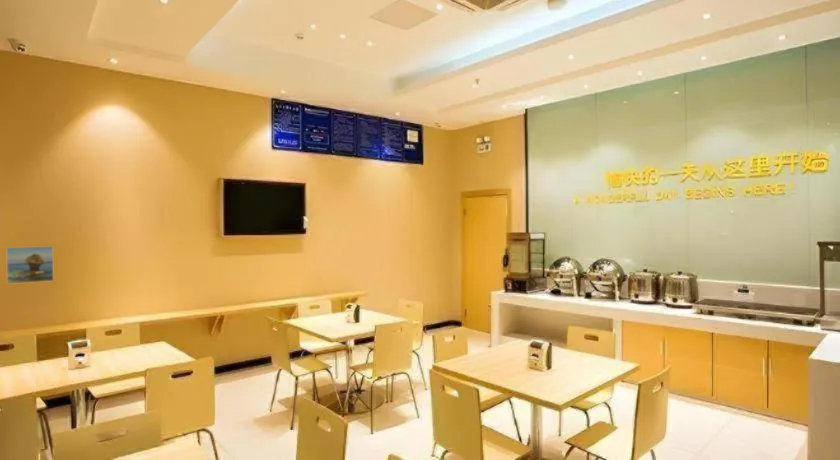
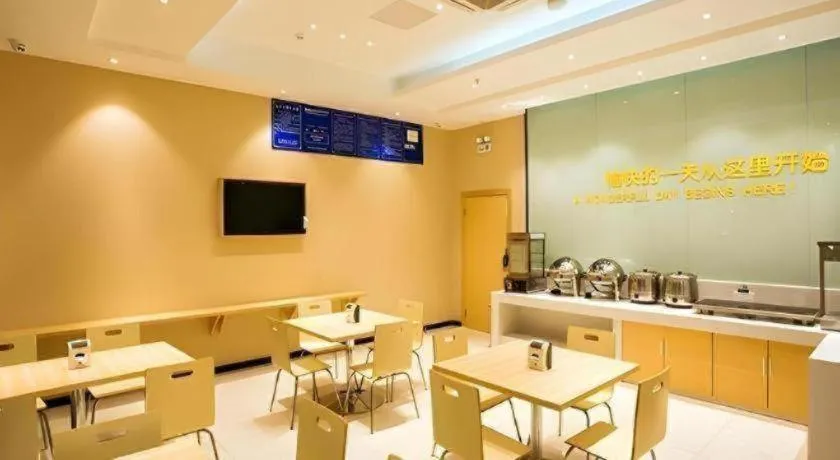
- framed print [5,245,55,285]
